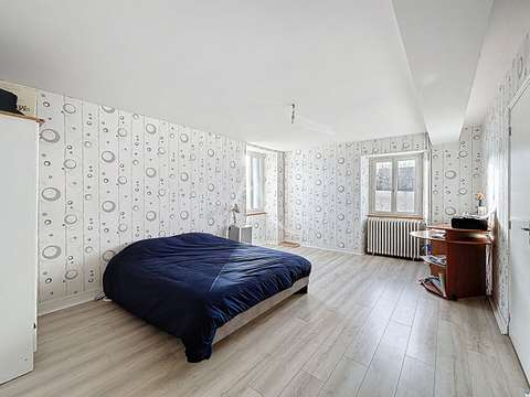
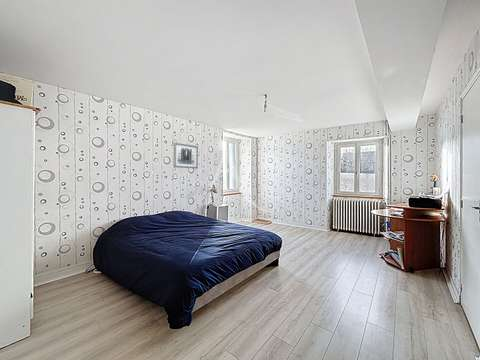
+ wall art [173,142,199,170]
